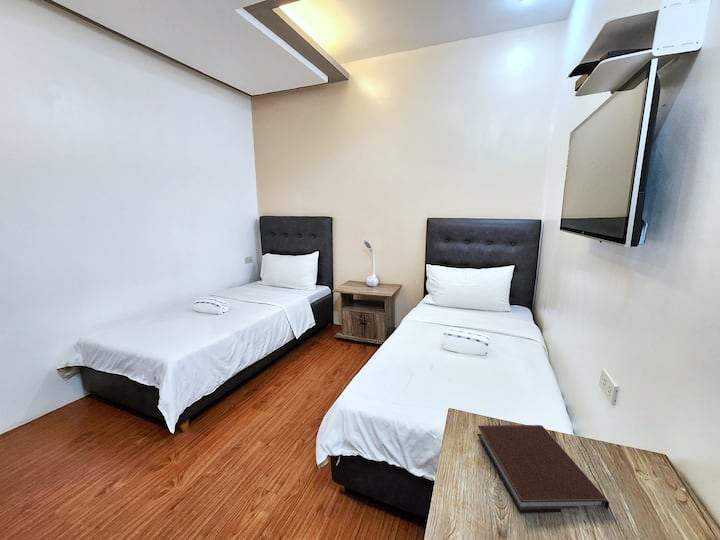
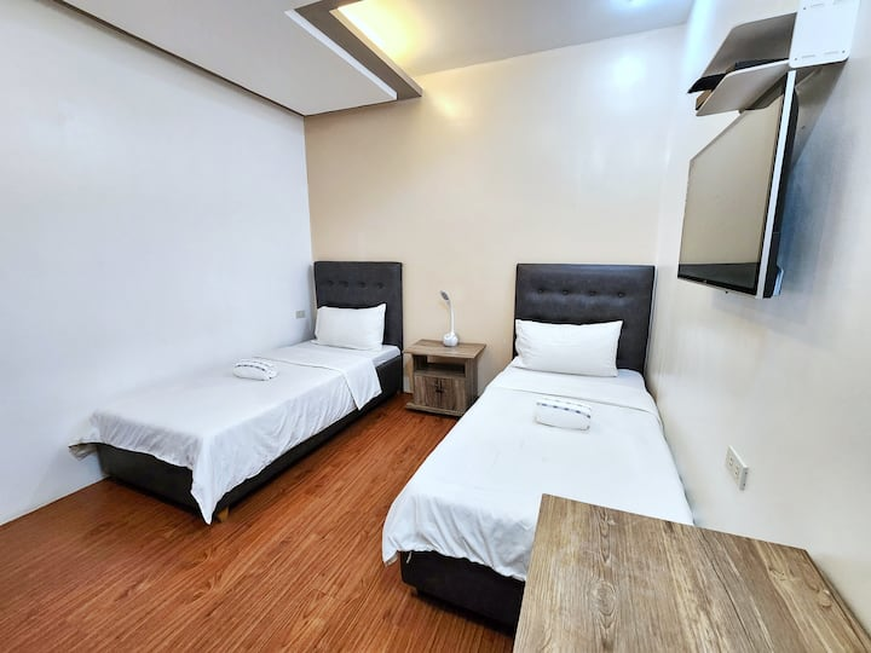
- notebook [476,424,610,514]
